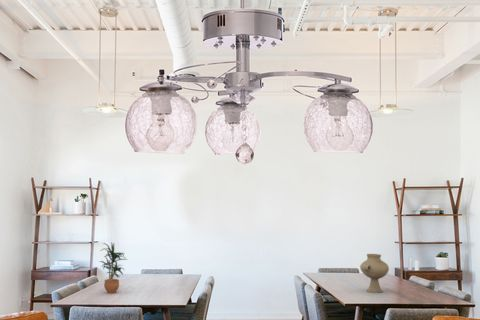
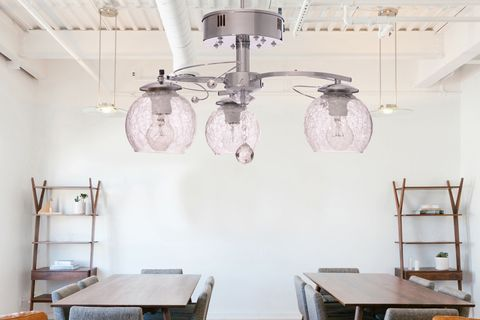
- potted plant [98,241,129,294]
- vase [359,253,390,294]
